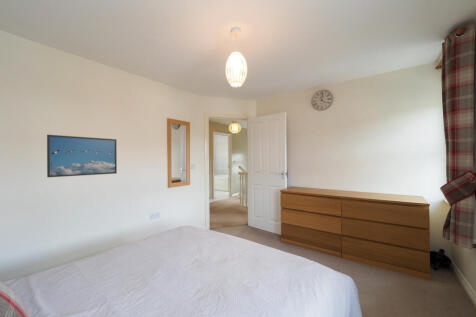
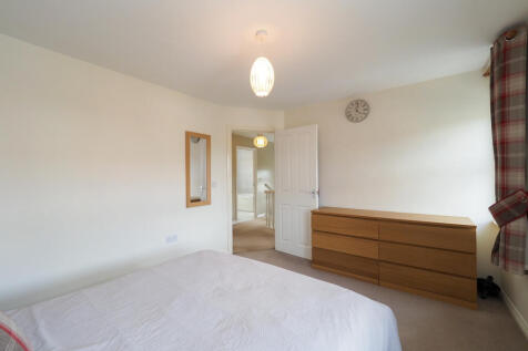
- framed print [46,134,118,178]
